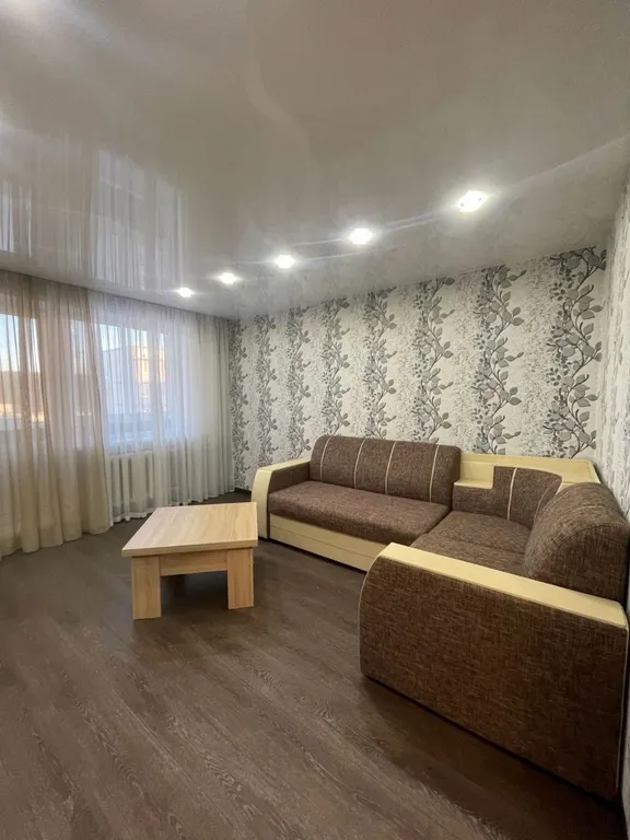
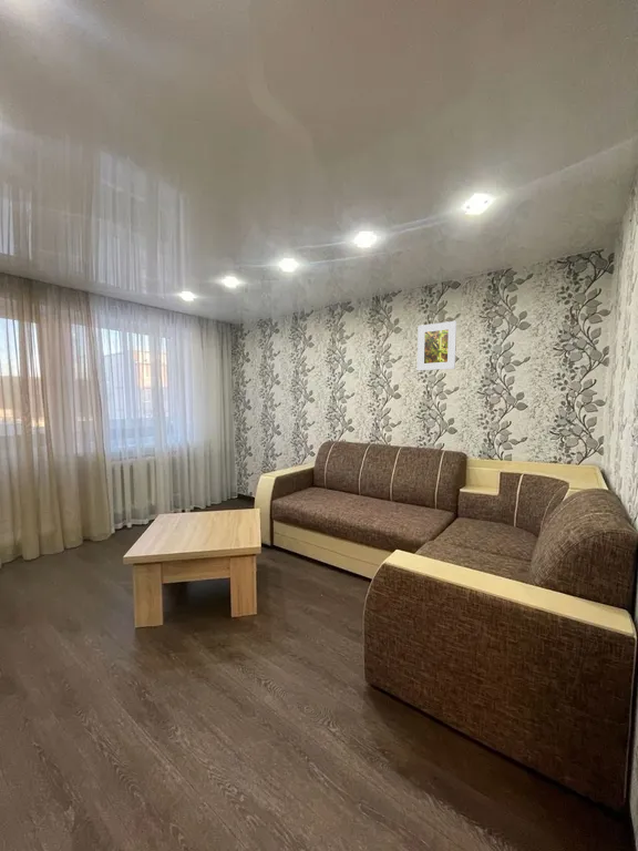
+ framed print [416,320,457,371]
